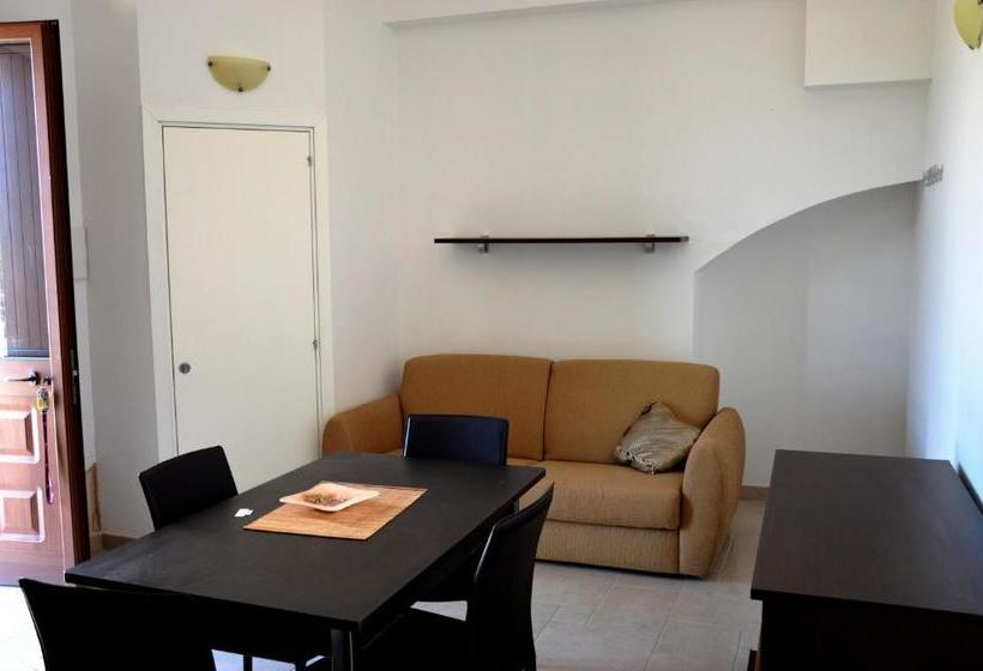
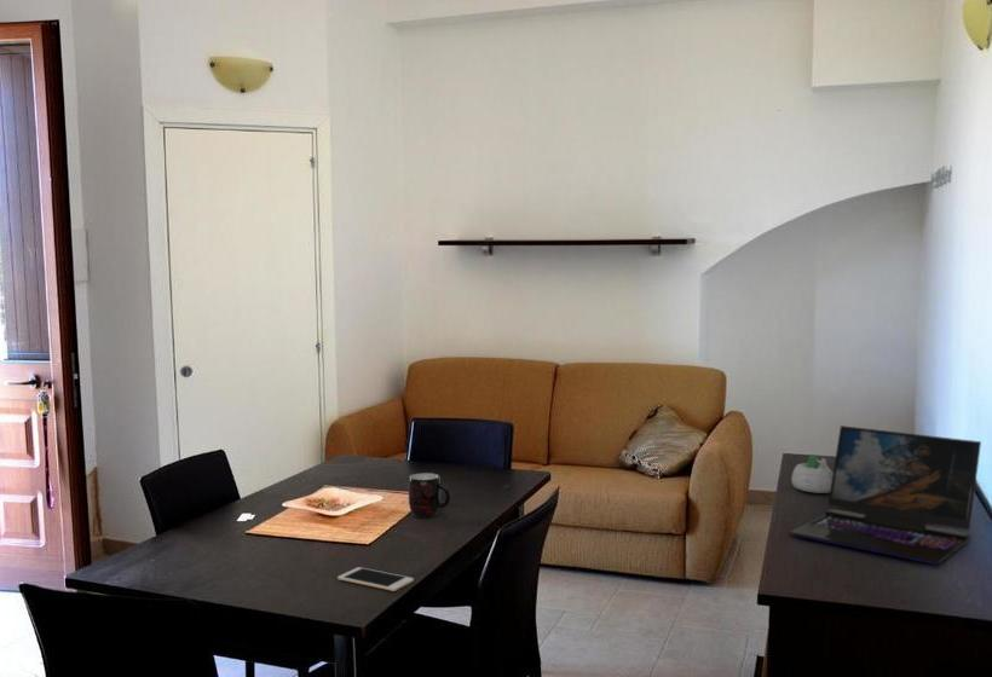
+ succulent planter [790,453,834,494]
+ mug [408,471,451,519]
+ cell phone [336,566,415,592]
+ laptop [789,424,982,565]
